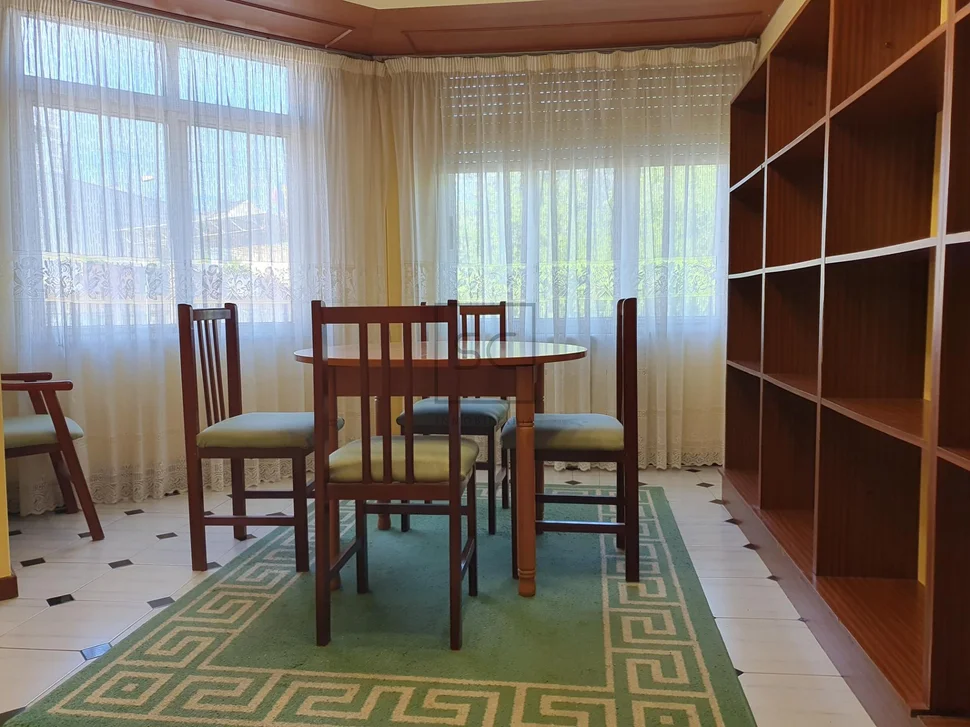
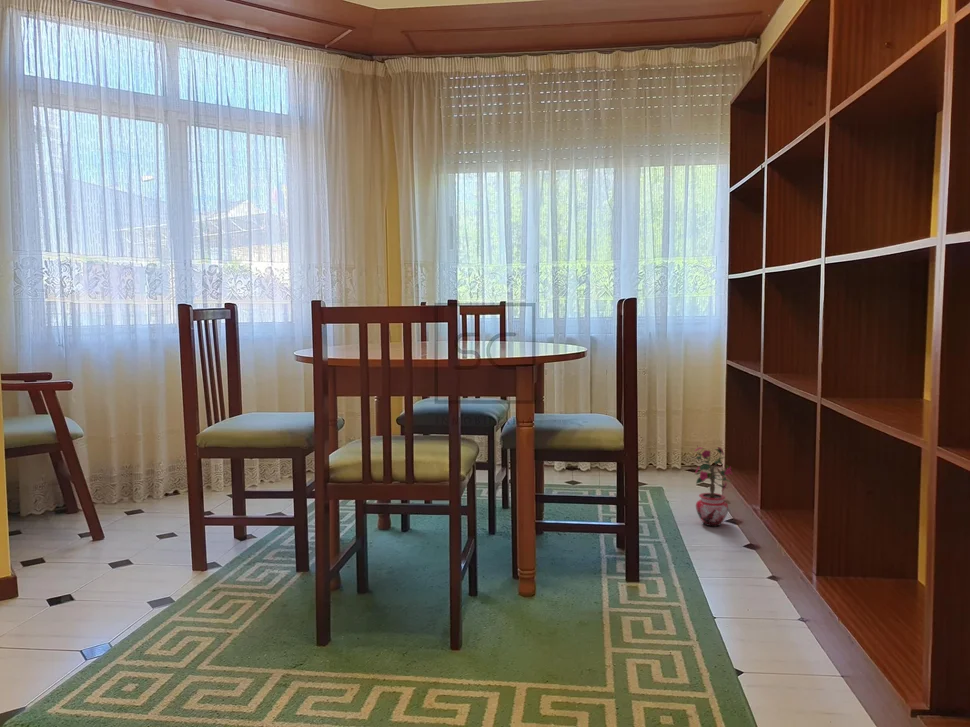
+ potted plant [693,446,734,527]
